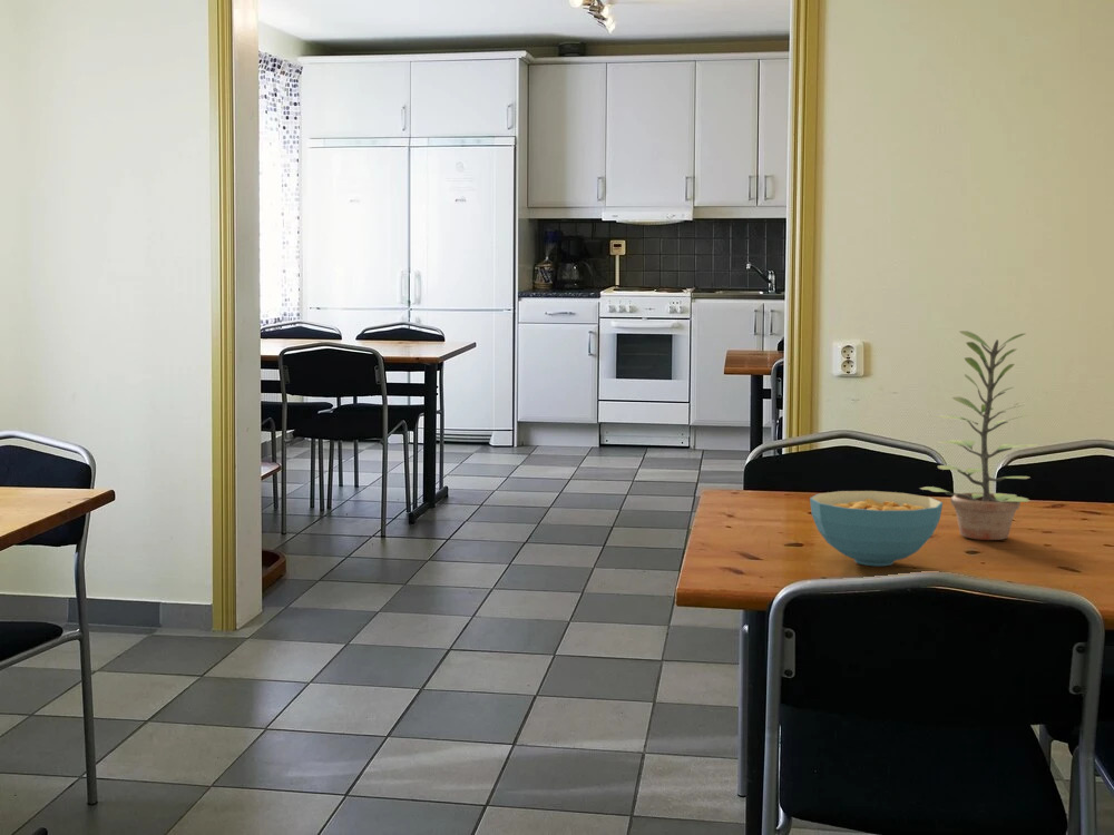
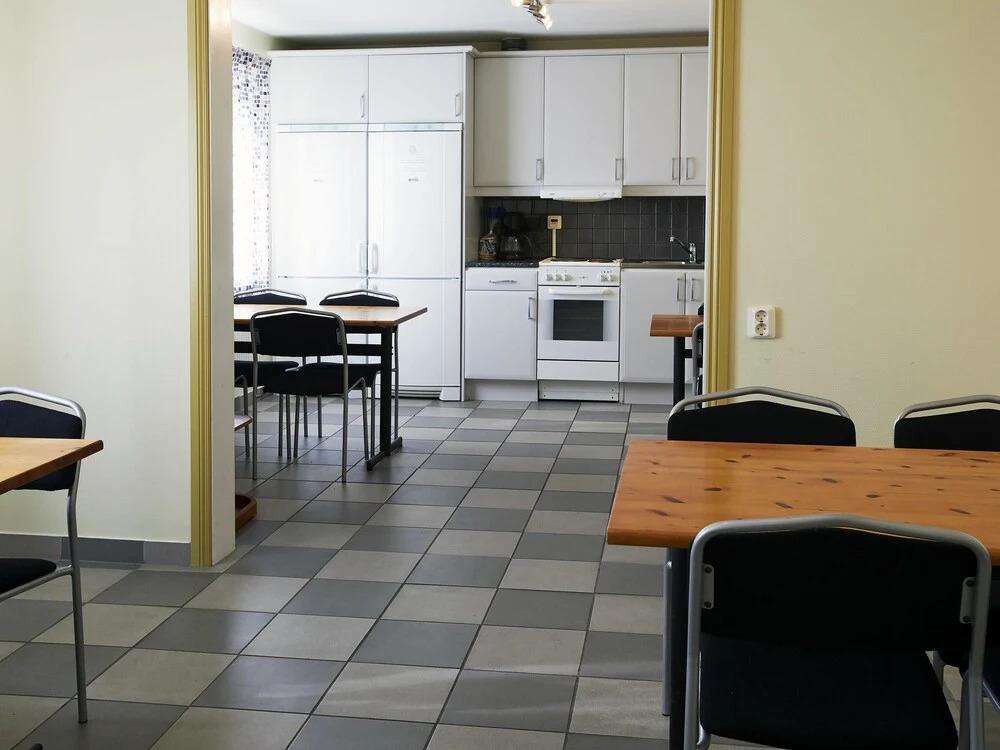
- cereal bowl [809,490,944,567]
- plant [919,330,1040,541]
